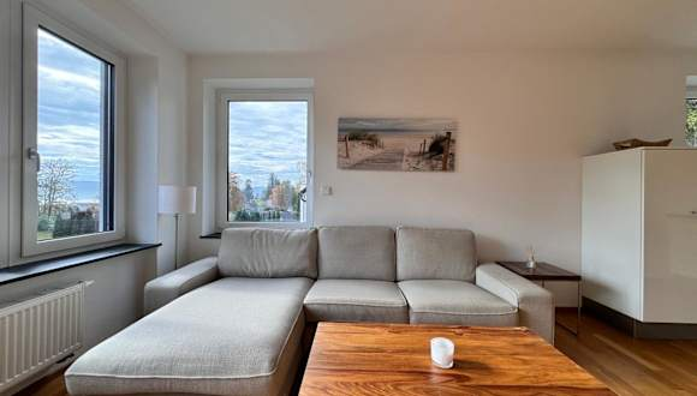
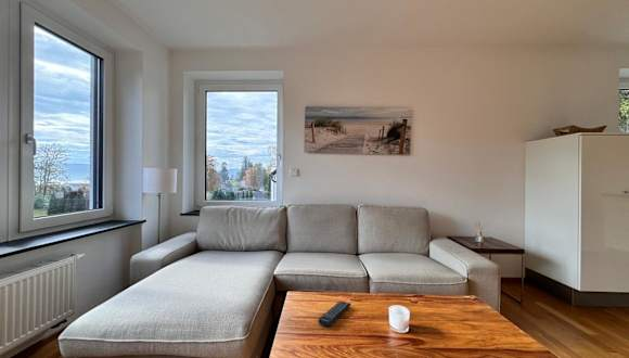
+ remote control [317,299,352,328]
